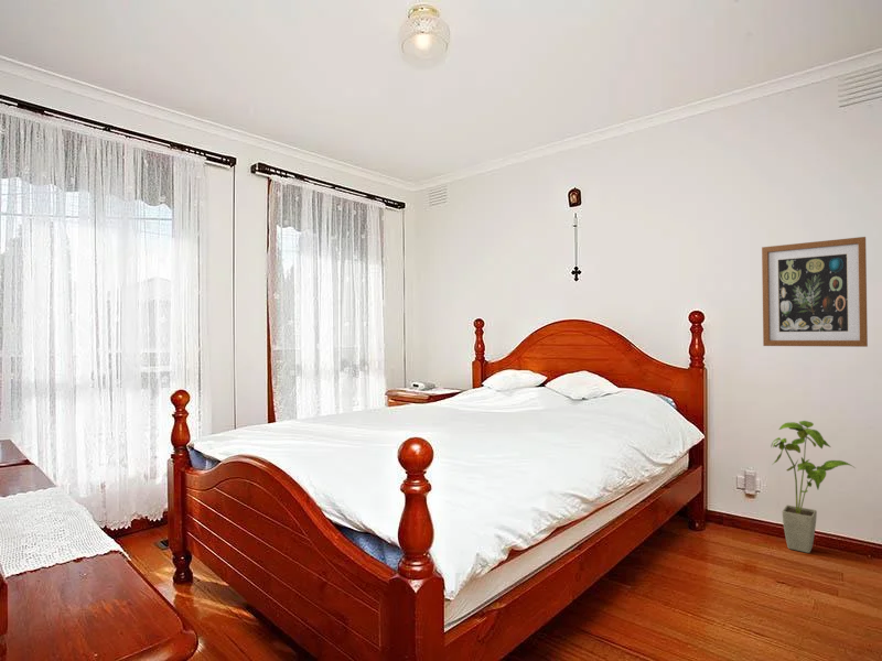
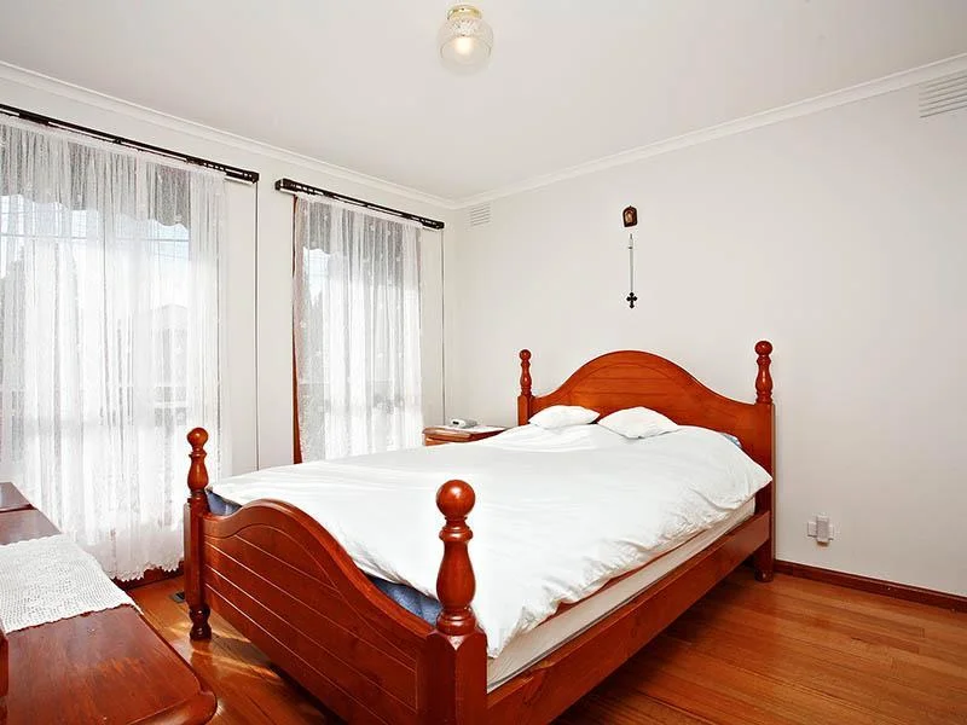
- wall art [761,236,869,348]
- house plant [770,420,857,554]
